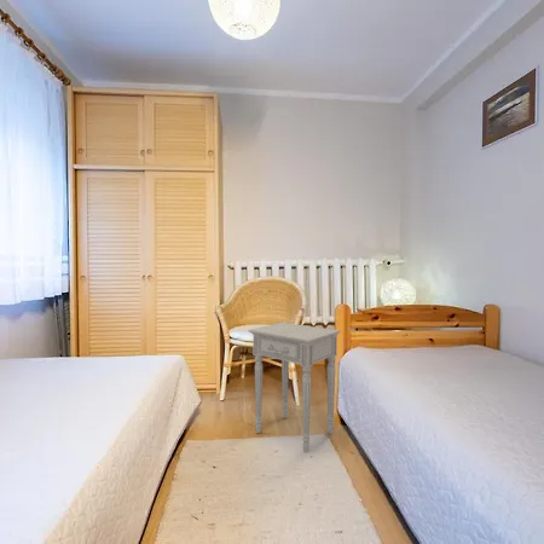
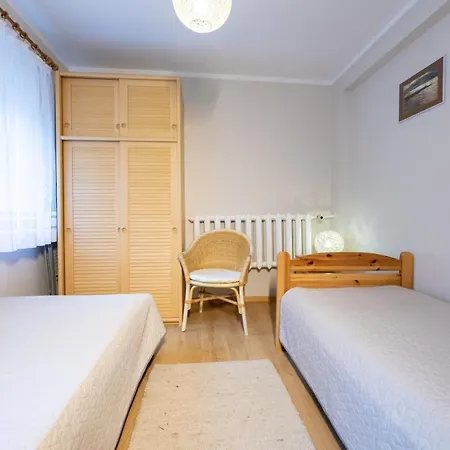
- nightstand [247,322,341,453]
